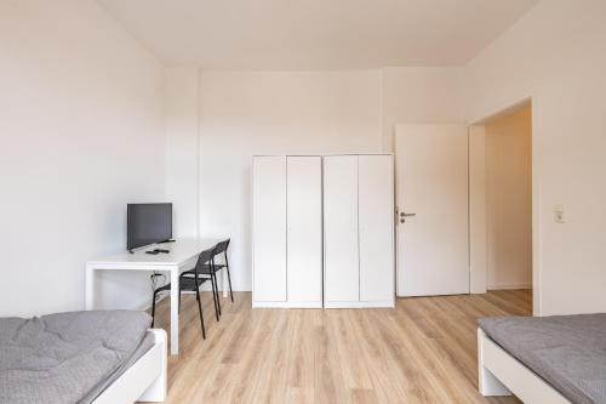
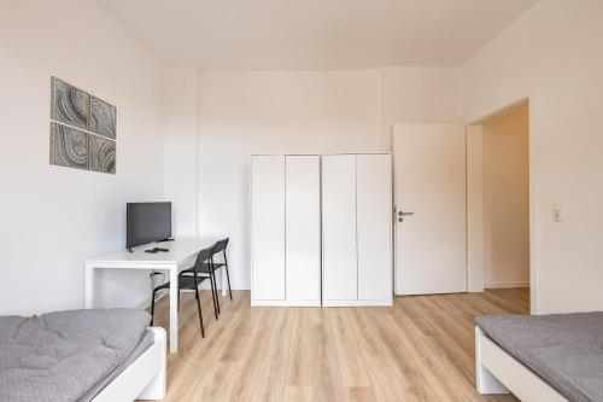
+ wall art [48,75,118,176]
